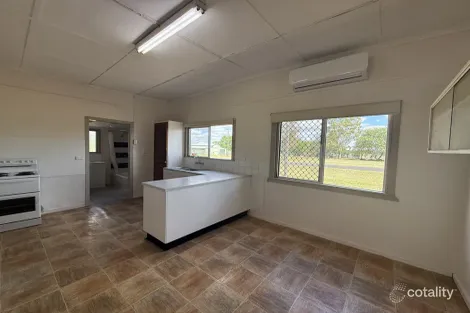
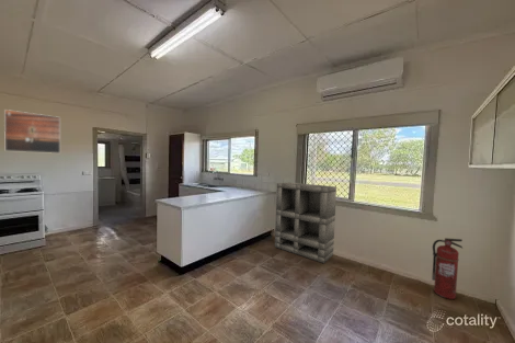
+ fire extinguisher [431,237,465,300]
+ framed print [3,108,61,155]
+ shelving unit [274,181,337,264]
